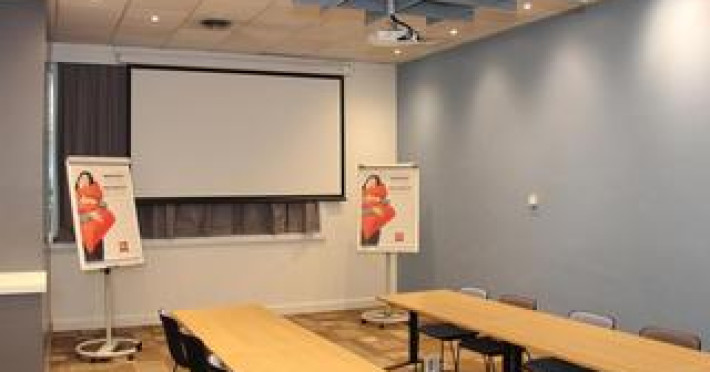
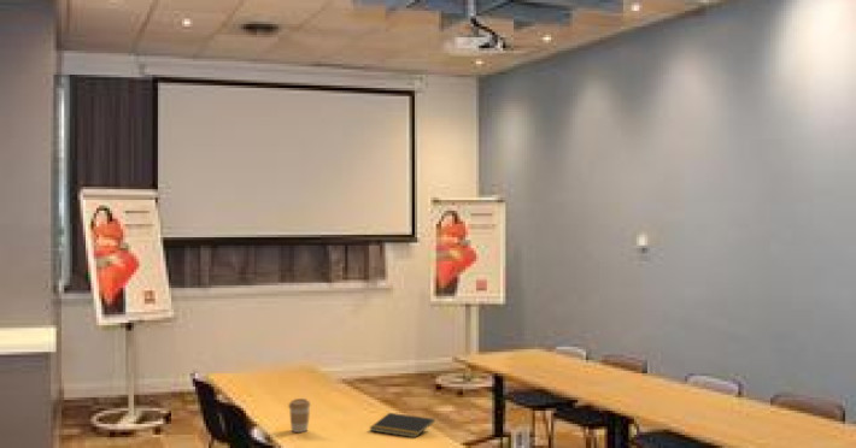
+ notepad [369,412,435,438]
+ coffee cup [287,397,311,434]
